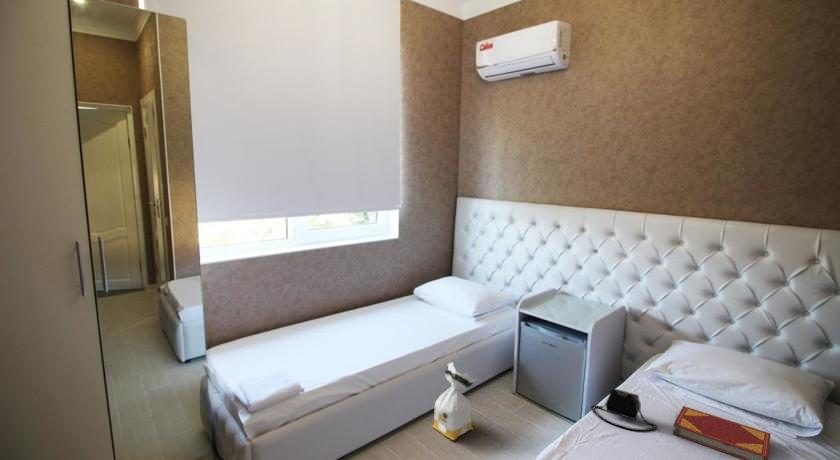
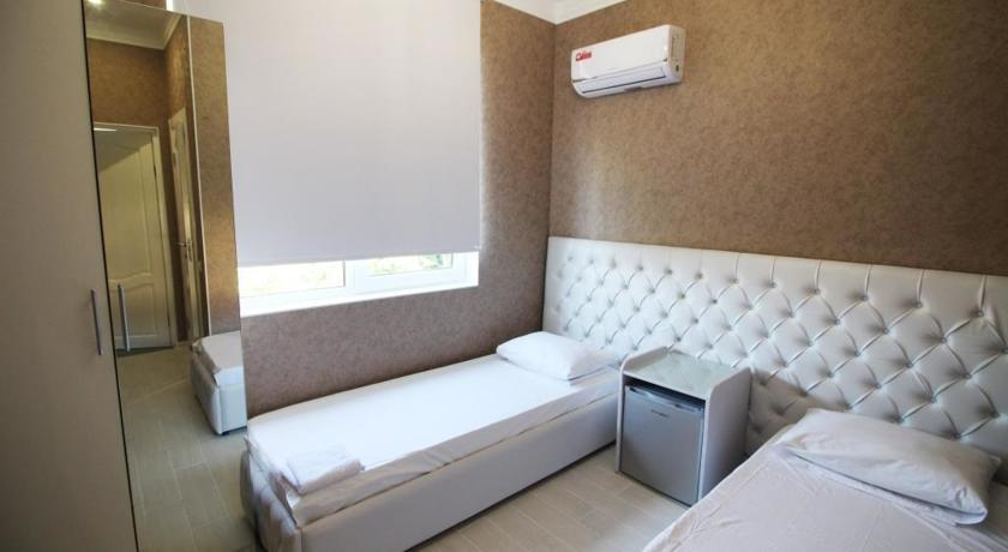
- handbag [590,387,658,432]
- hardback book [672,405,771,460]
- bag [431,362,478,441]
